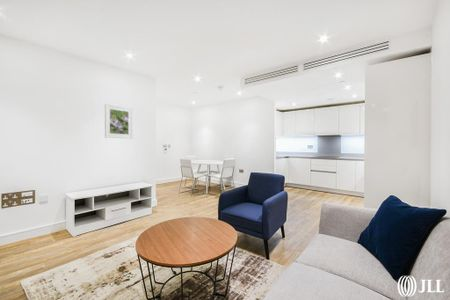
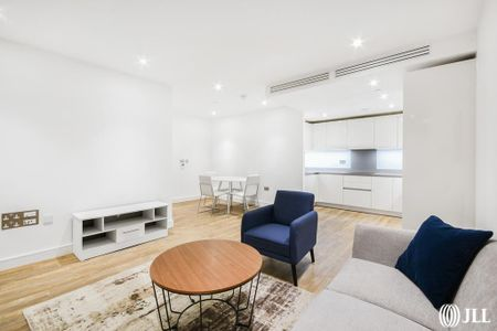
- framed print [104,103,134,140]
